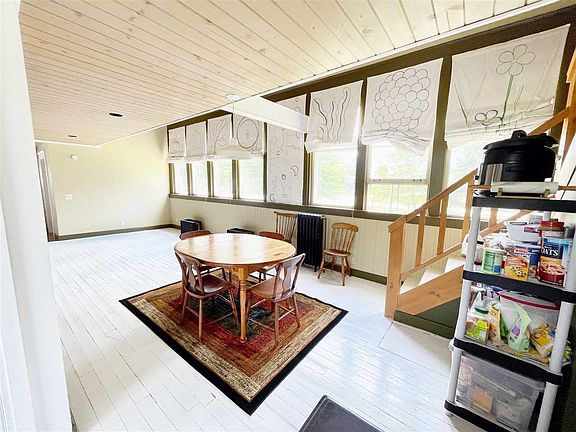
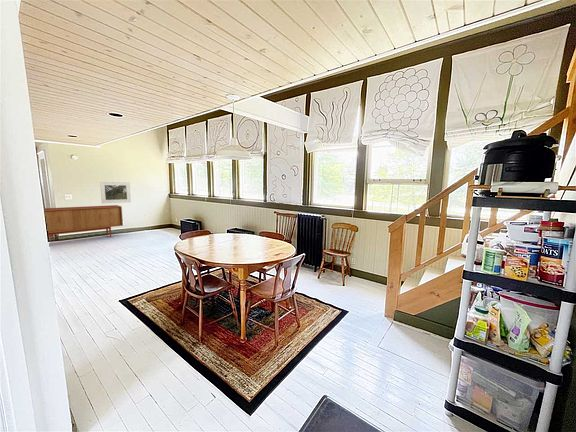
+ sideboard [44,204,124,238]
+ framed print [99,181,132,204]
